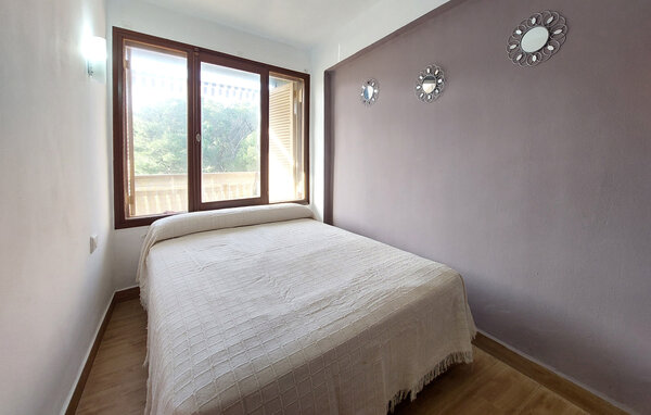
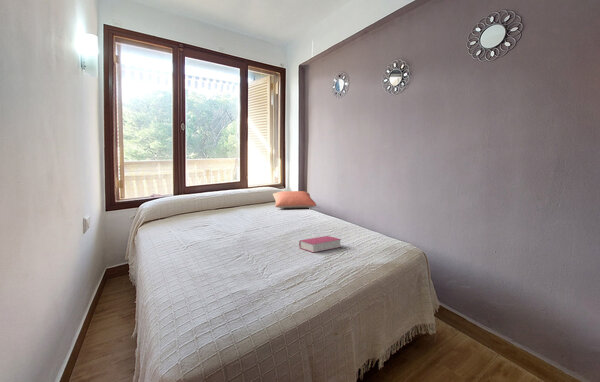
+ pillow [272,190,317,210]
+ book [298,235,342,254]
